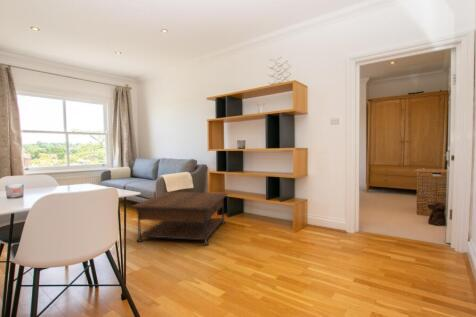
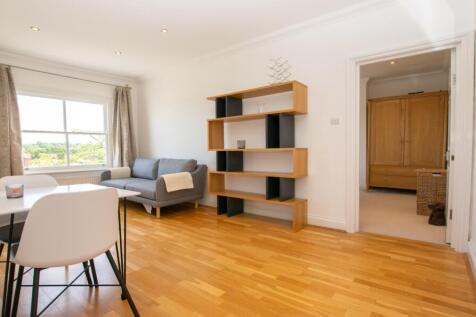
- coffee table [129,191,229,247]
